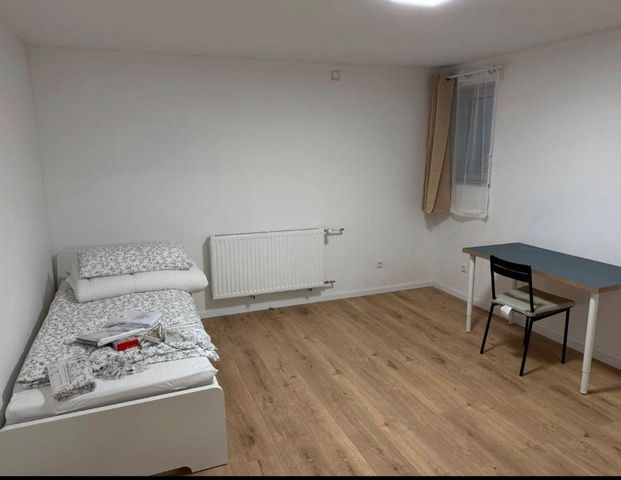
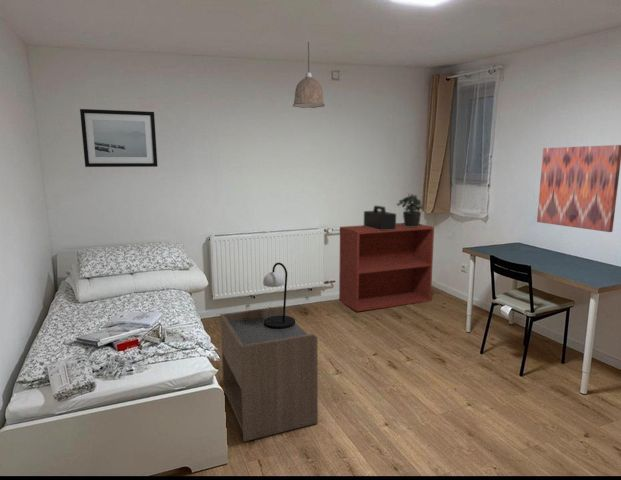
+ pendant lamp [292,41,326,109]
+ tv stand [338,222,435,313]
+ table lamp [262,262,296,329]
+ wall art [79,108,158,168]
+ nightstand [219,305,319,443]
+ wall art [536,144,621,233]
+ potted plant [396,192,424,227]
+ speaker [363,205,397,230]
